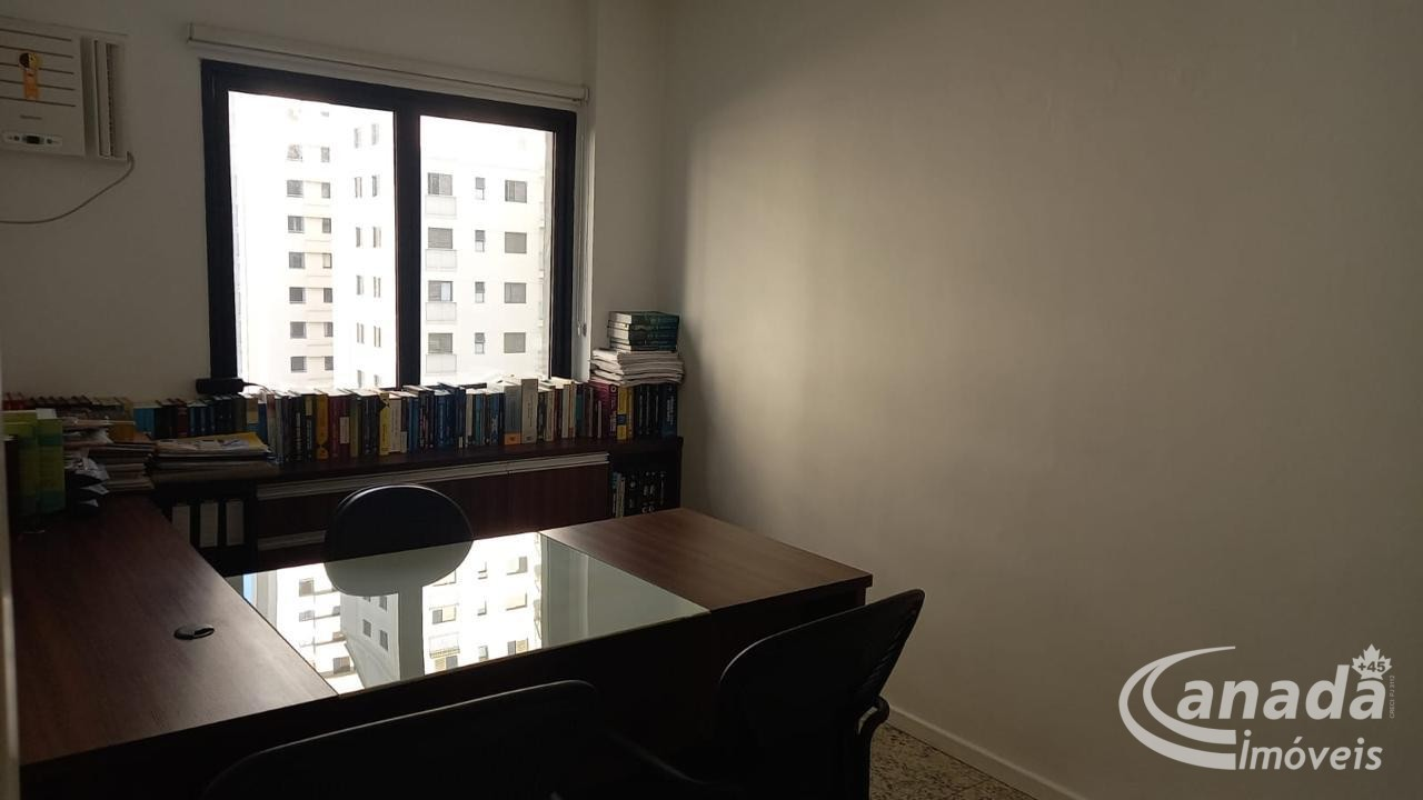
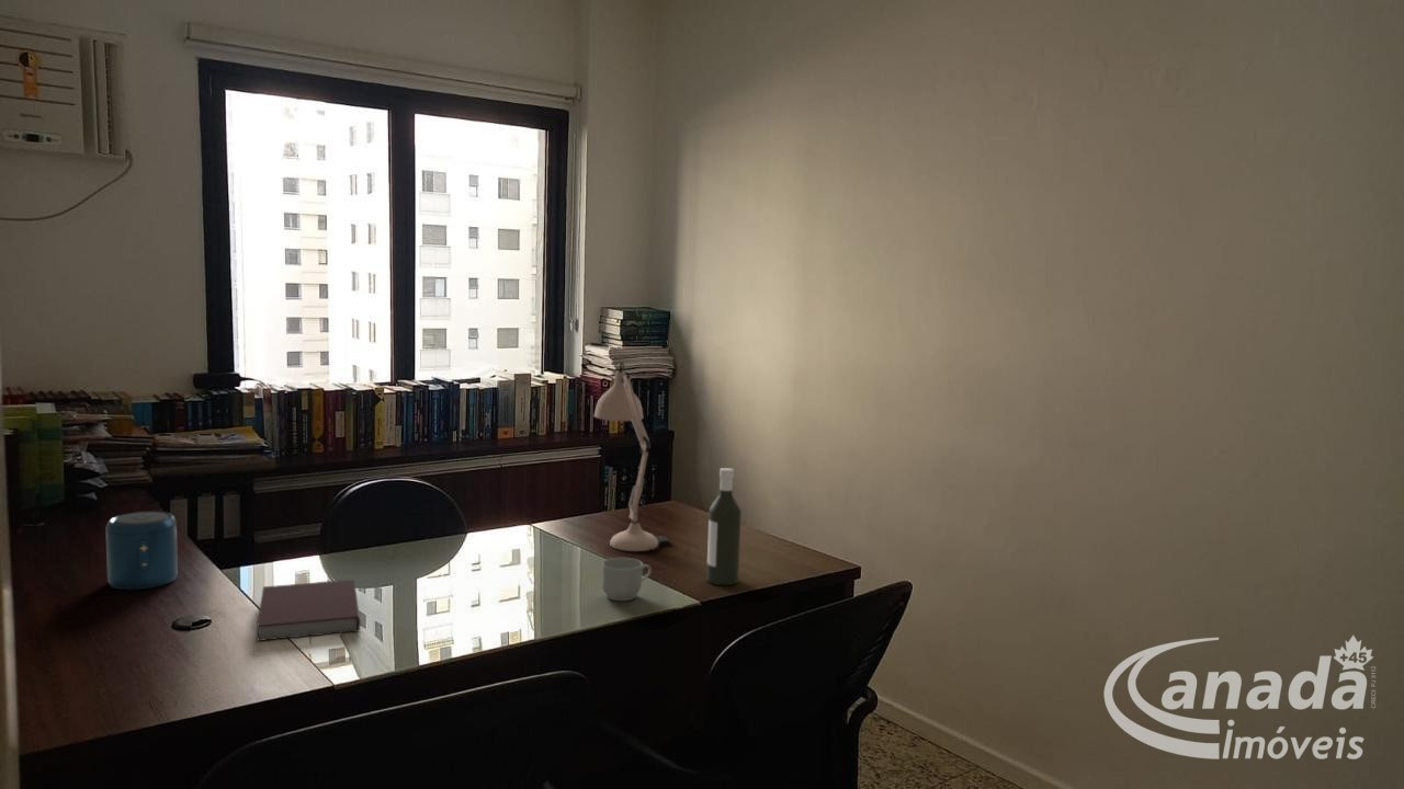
+ speaker [105,511,179,591]
+ mug [601,557,653,602]
+ bottle [705,467,743,586]
+ notebook [256,579,361,642]
+ desk lamp [593,361,670,552]
